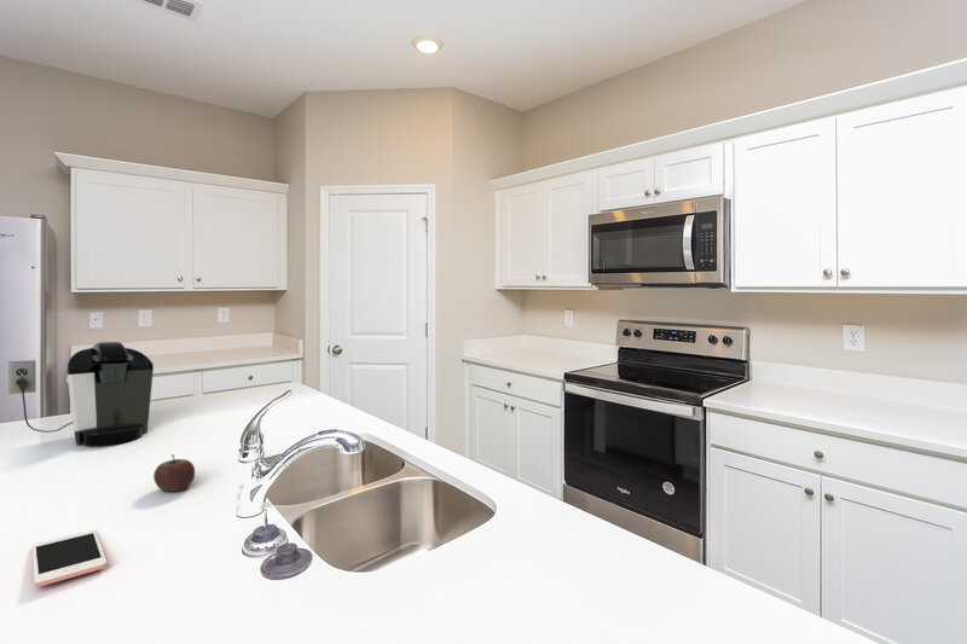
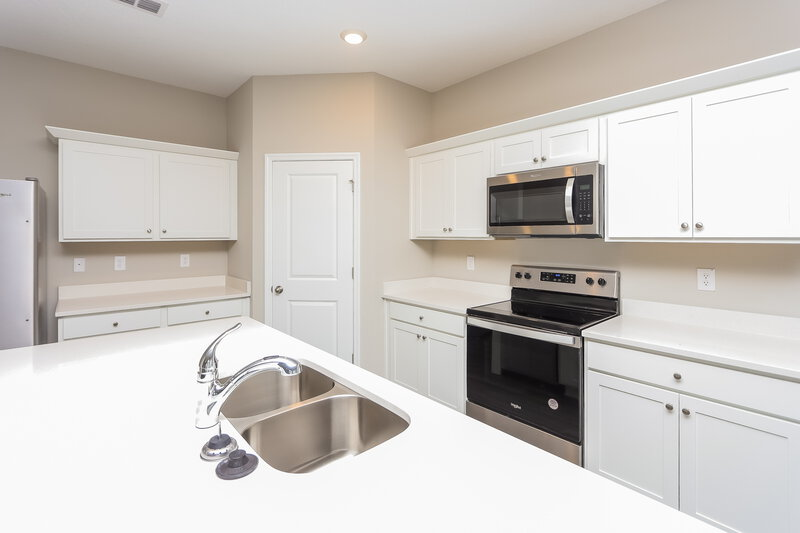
- cell phone [31,529,108,588]
- apple [152,453,196,493]
- coffee maker [7,341,155,446]
